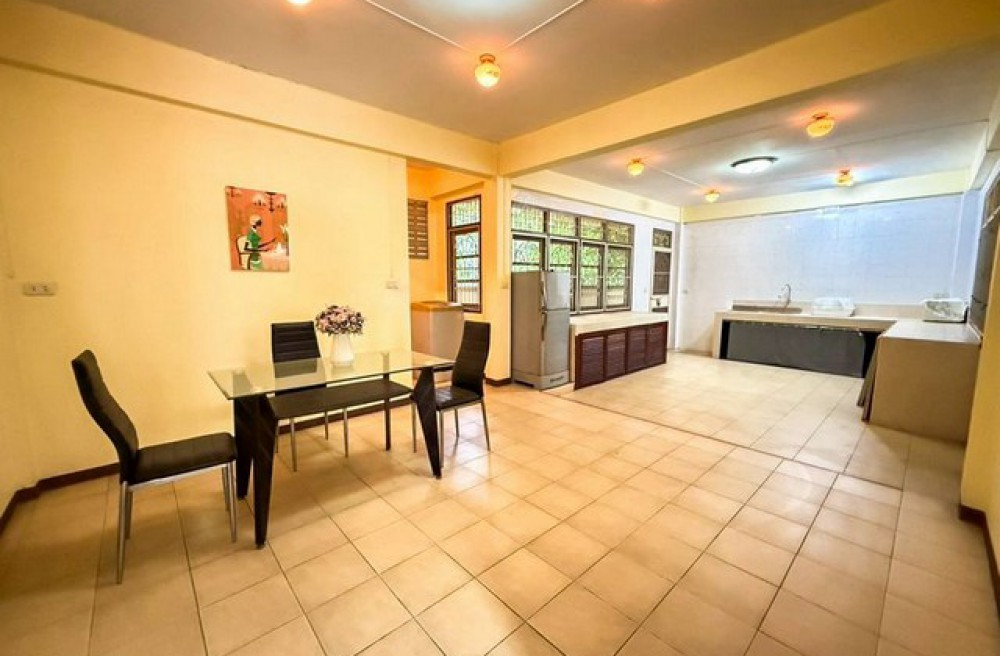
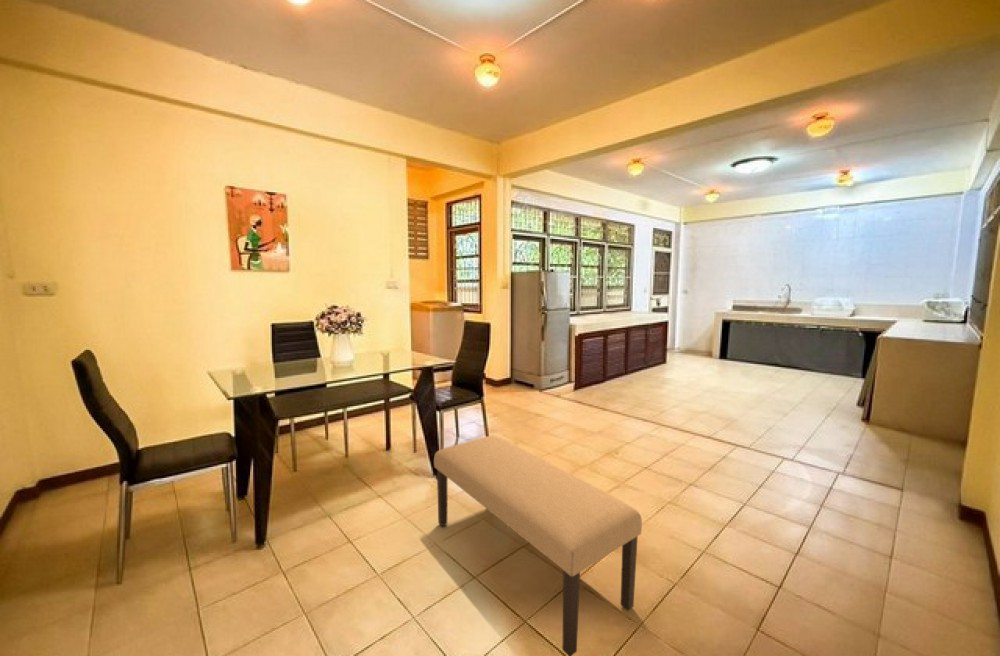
+ bench [433,434,643,656]
